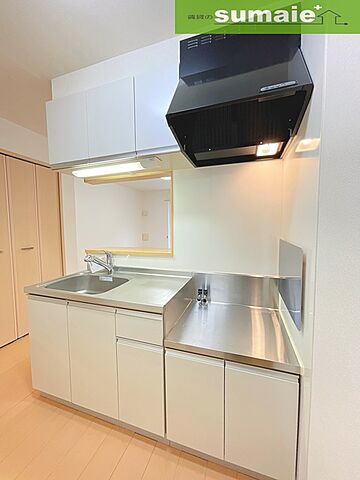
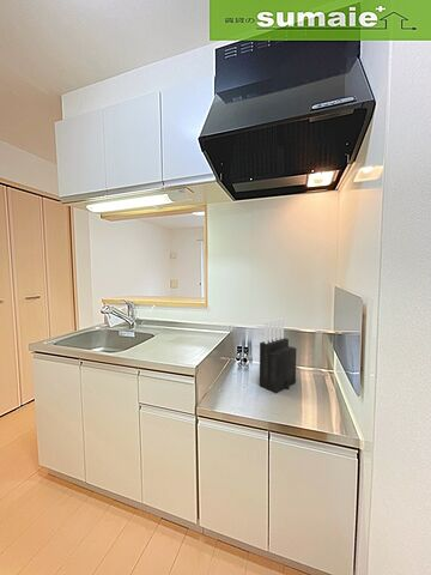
+ knife block [259,316,297,394]
